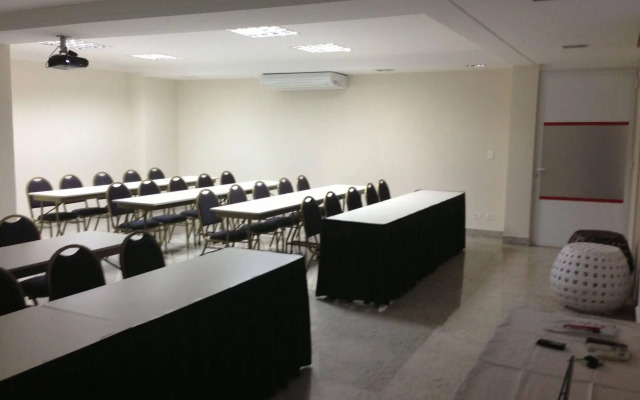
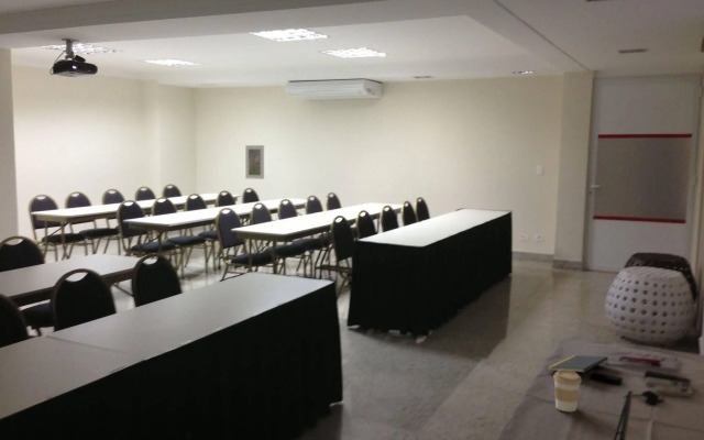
+ notepad [544,354,609,374]
+ coffee cup [552,370,582,413]
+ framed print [244,144,265,180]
